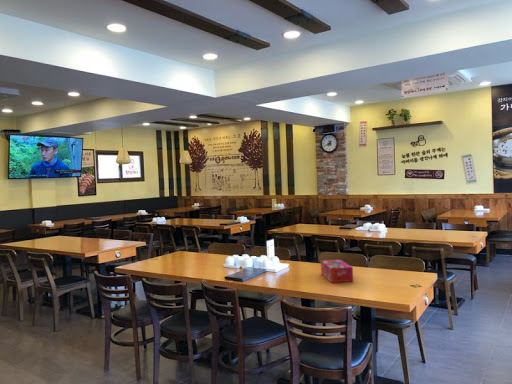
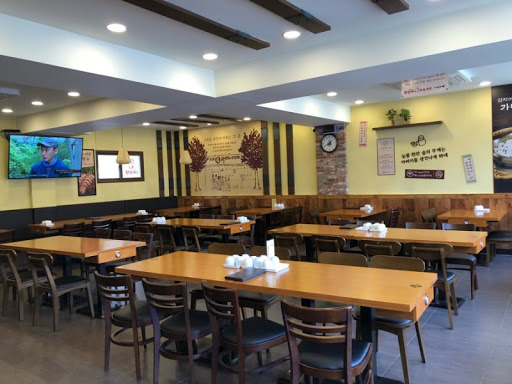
- tissue box [320,259,354,284]
